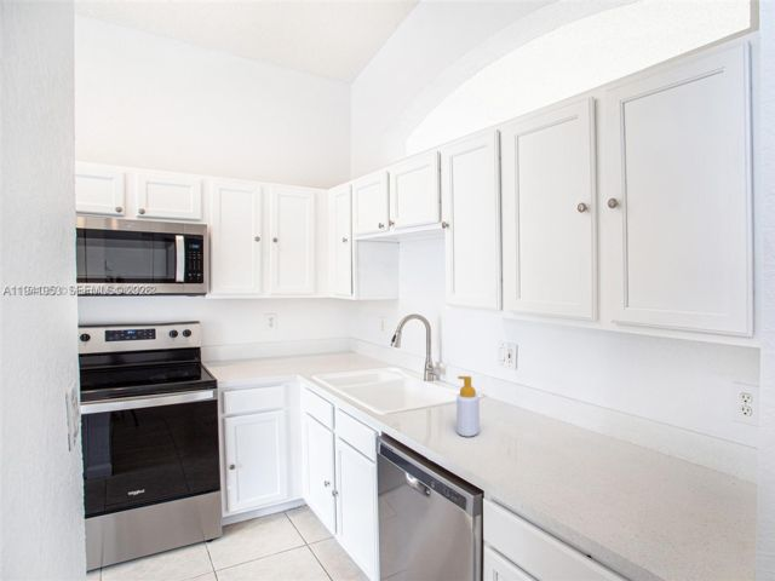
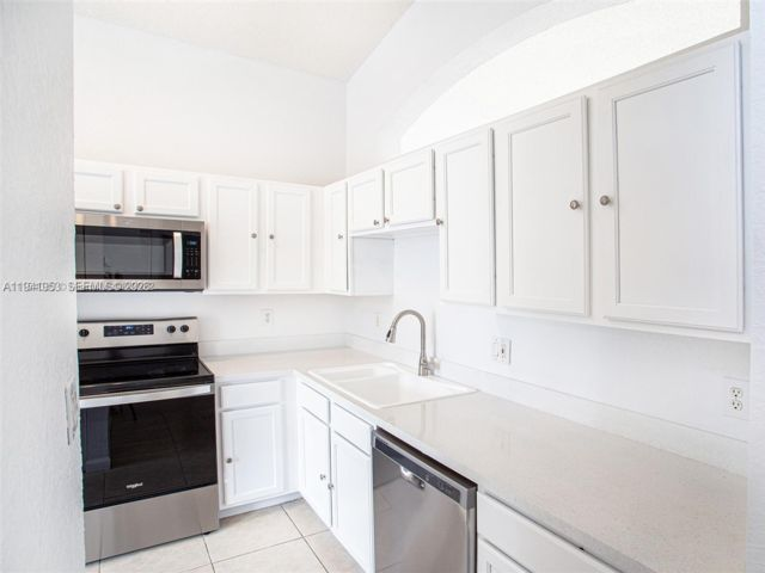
- soap bottle [455,375,481,438]
